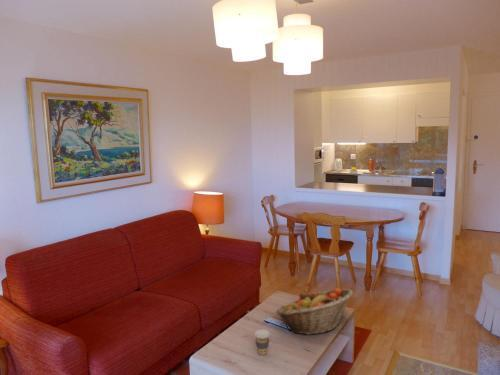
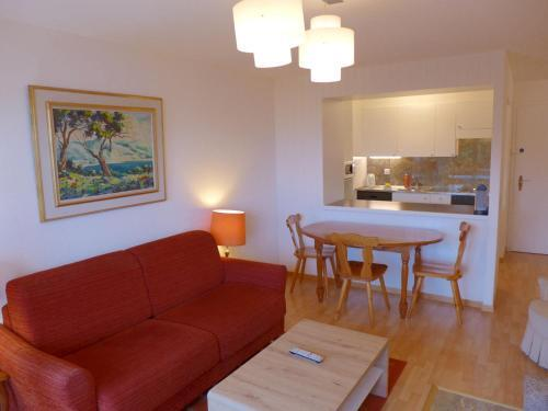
- fruit basket [275,287,354,336]
- coffee cup [253,328,271,356]
